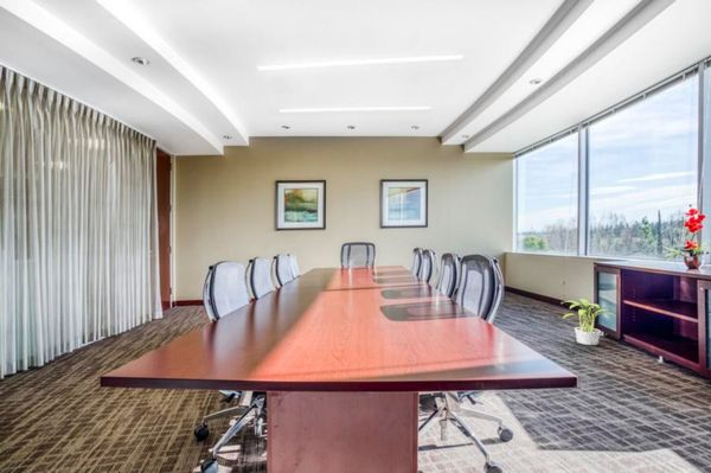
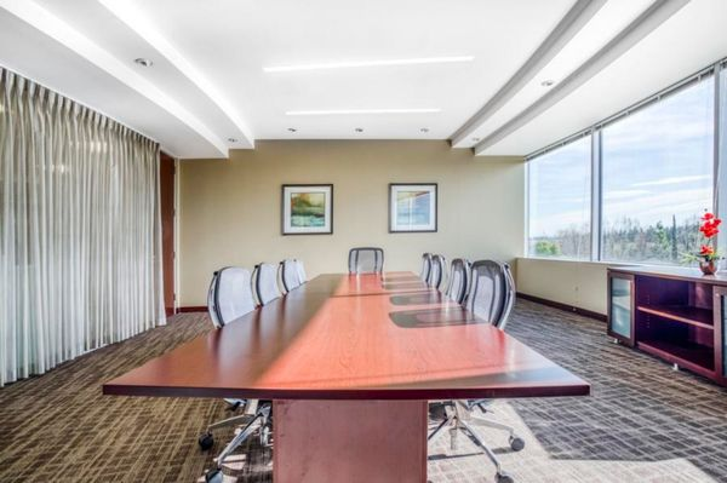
- potted plant [561,298,617,346]
